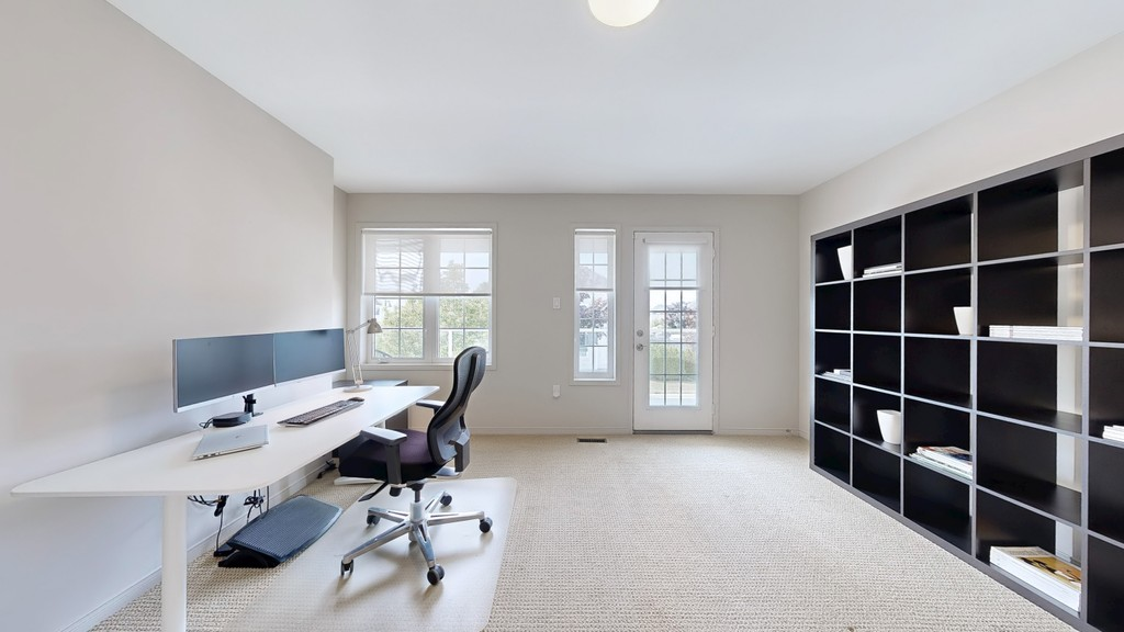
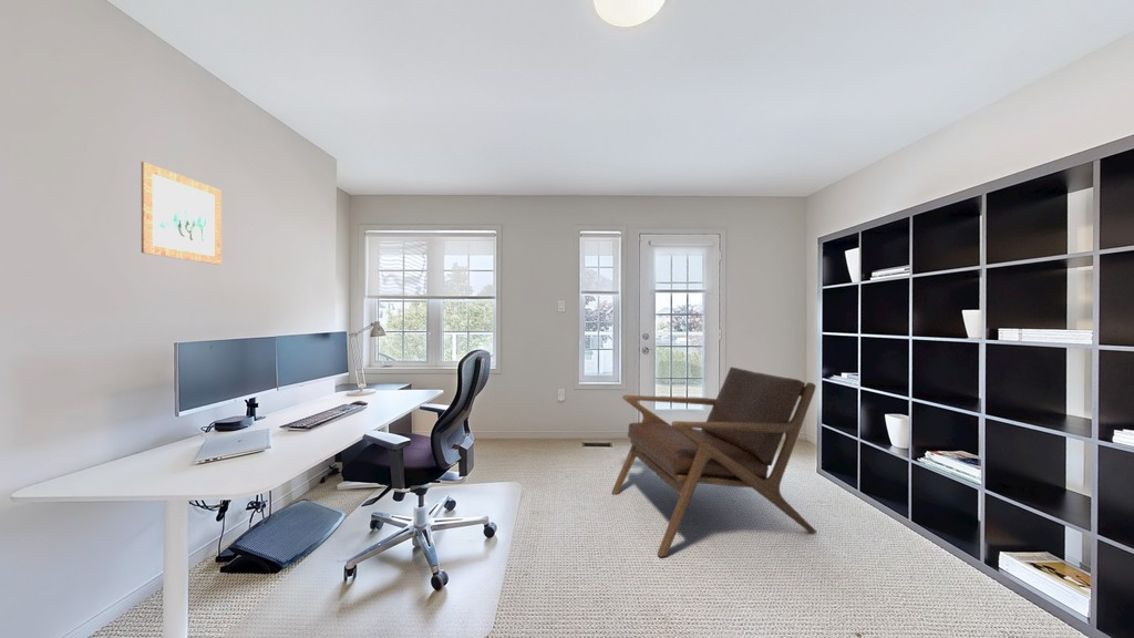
+ lounge chair [610,367,817,558]
+ wall art [141,161,223,266]
